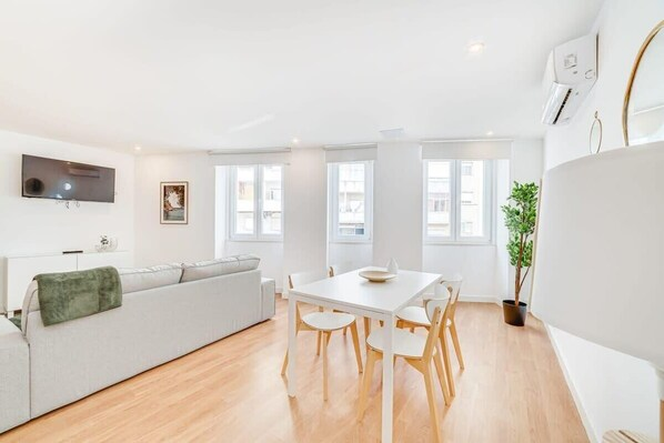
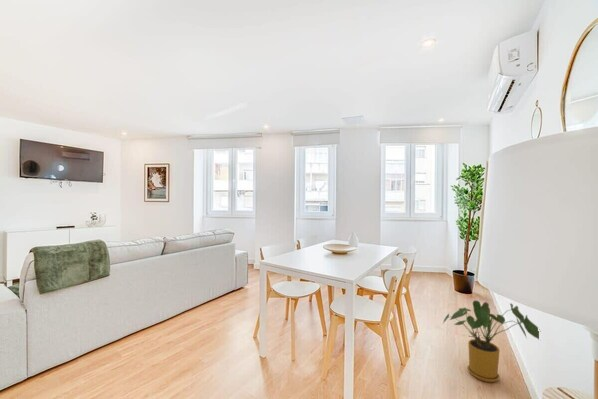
+ house plant [442,299,540,383]
